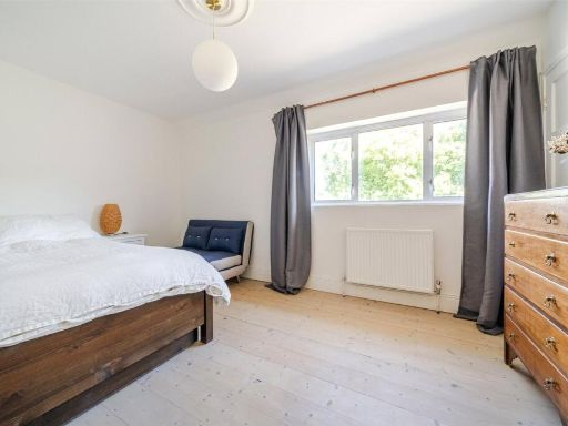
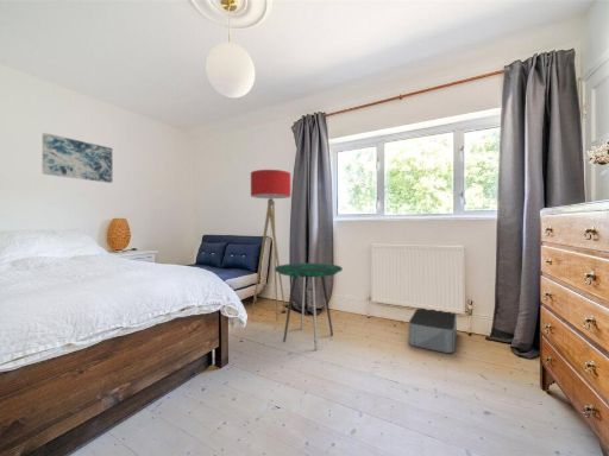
+ storage bin [408,308,458,354]
+ side table [274,262,344,352]
+ floor lamp [250,169,291,322]
+ wall art [42,132,113,184]
